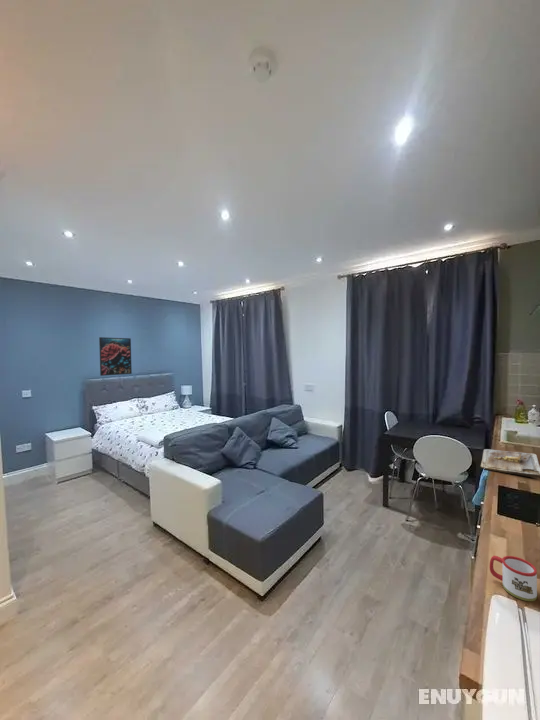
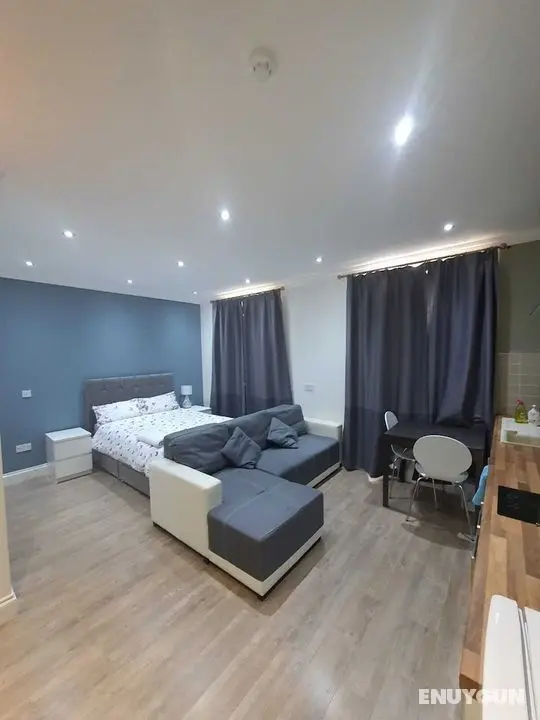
- cutting board [480,448,540,479]
- mug [489,555,538,602]
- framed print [98,336,133,377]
